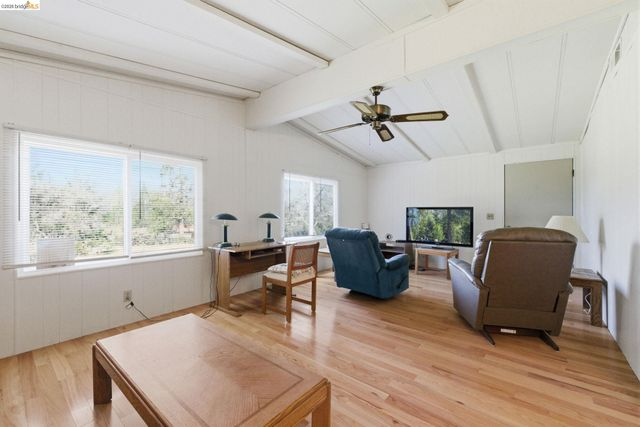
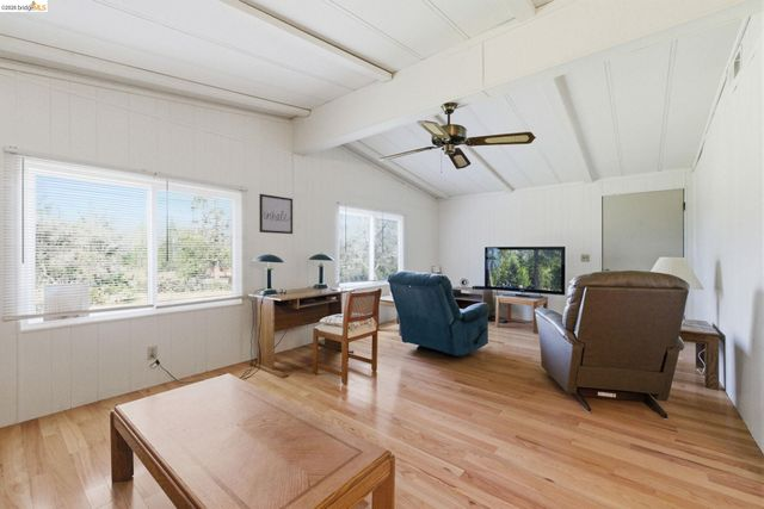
+ wall art [258,193,294,235]
